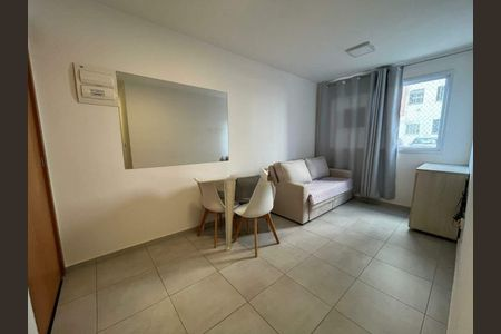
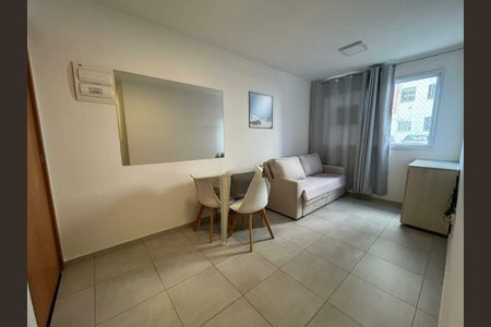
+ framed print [248,90,274,130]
